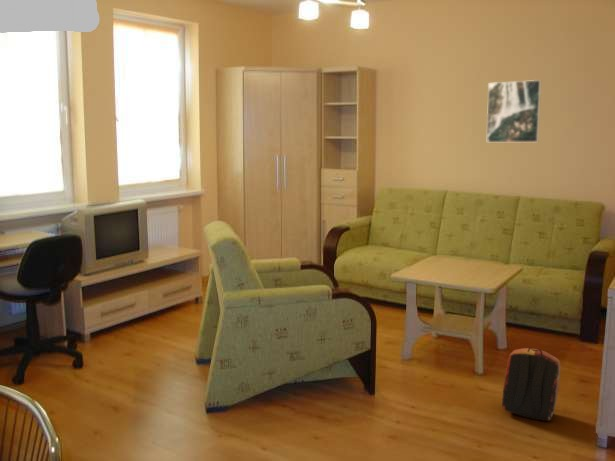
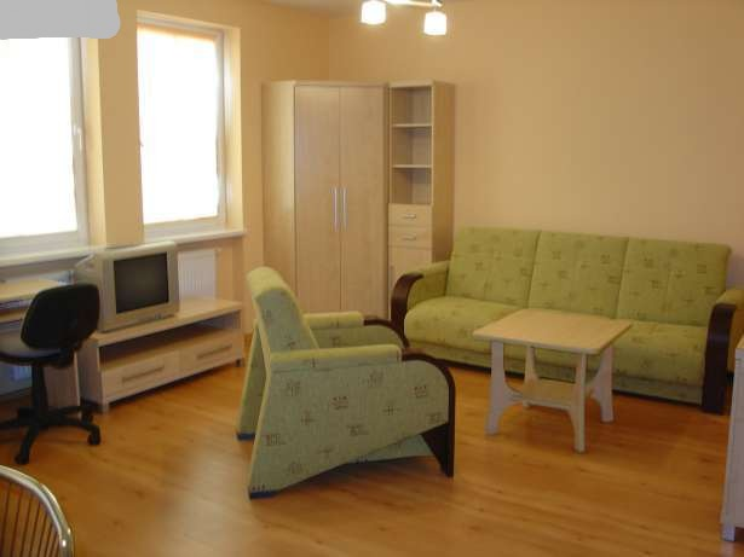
- backpack [501,347,562,422]
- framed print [486,79,542,143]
